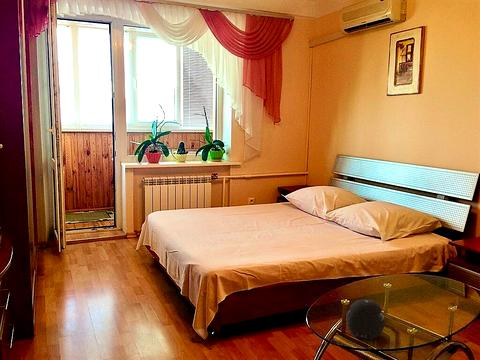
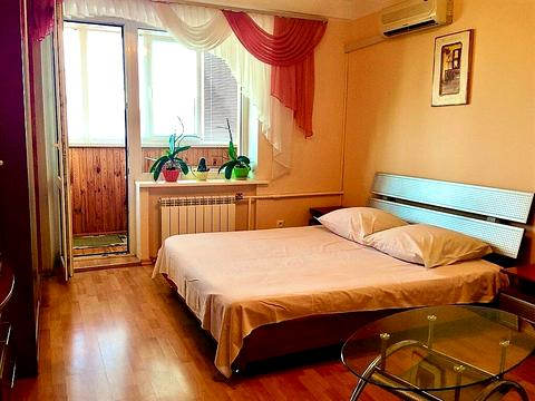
- speaker [345,298,386,340]
